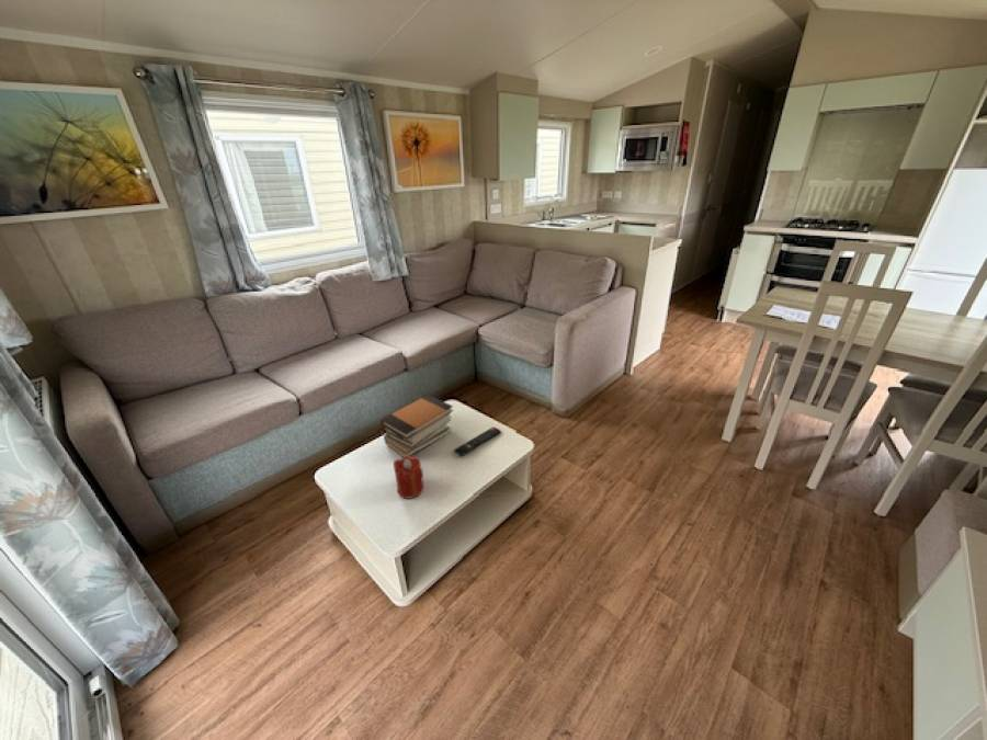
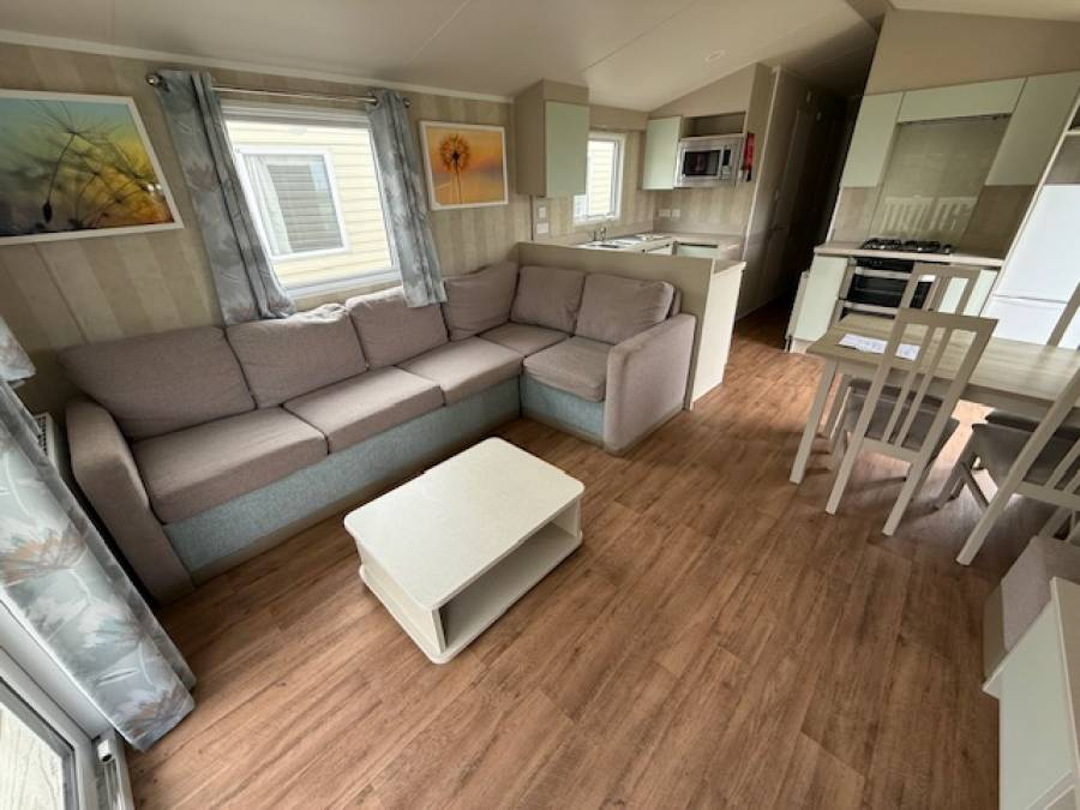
- remote control [453,426,502,457]
- book stack [379,394,455,458]
- candle [393,456,426,500]
